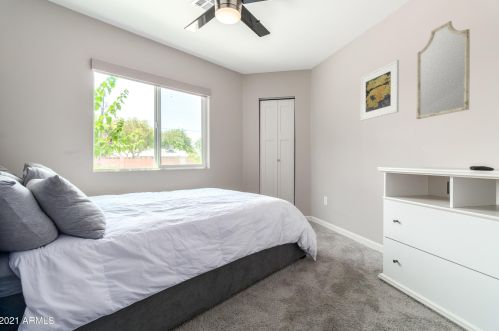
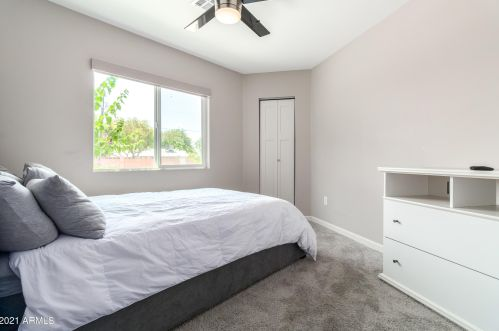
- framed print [359,59,400,122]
- home mirror [416,20,471,120]
